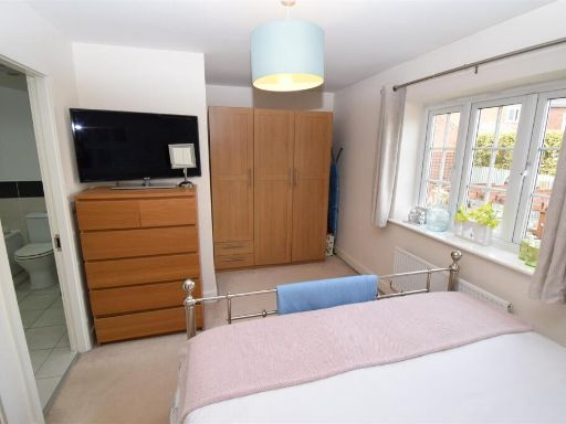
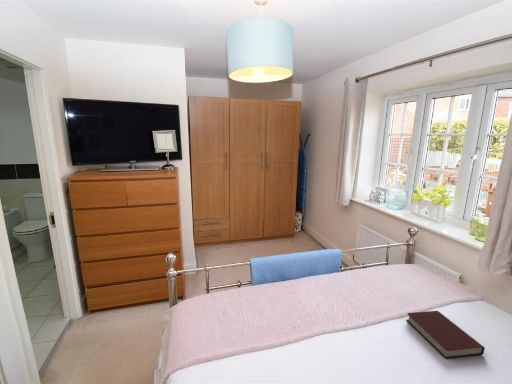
+ book [406,310,486,360]
